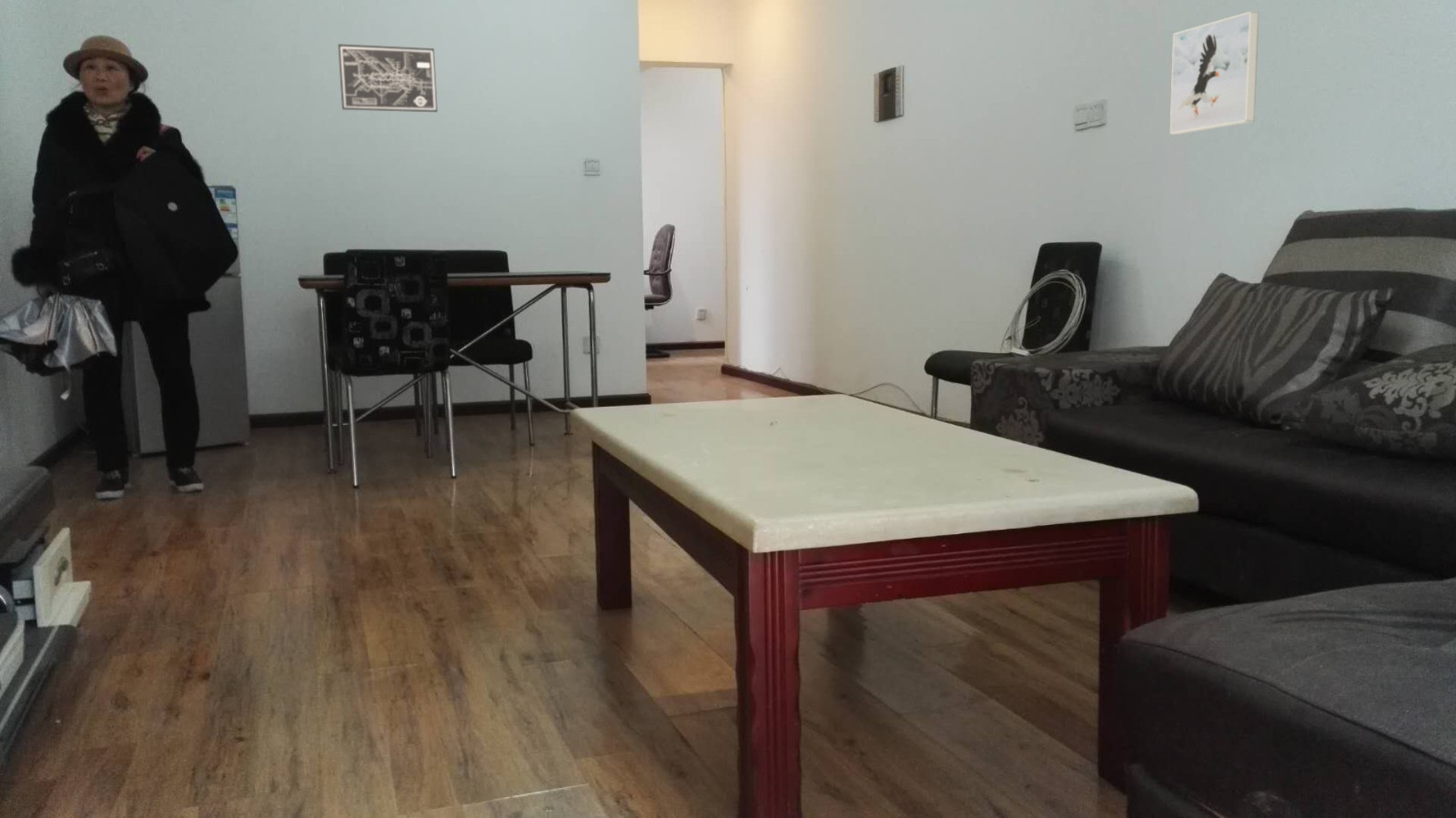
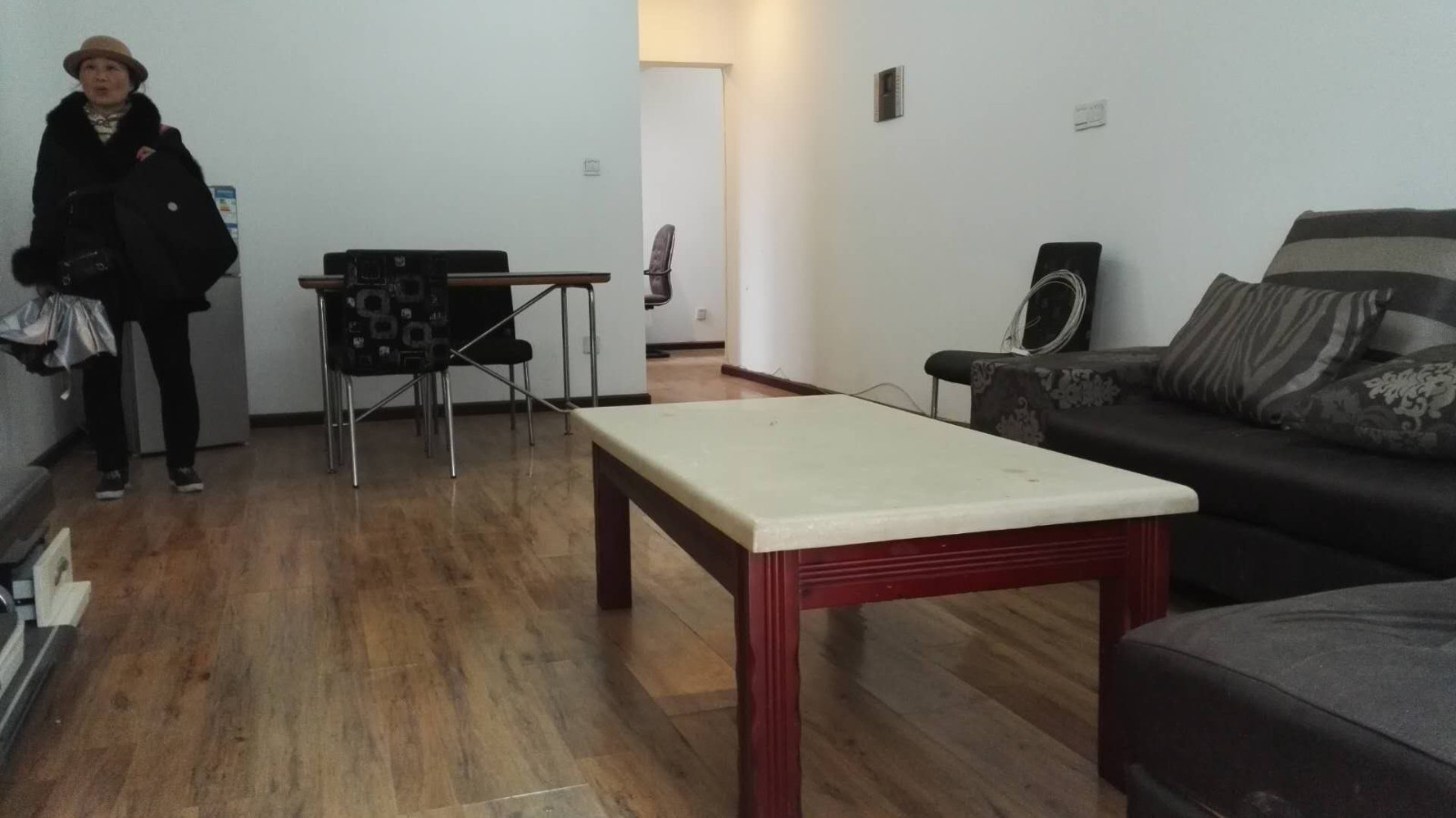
- wall art [338,43,439,113]
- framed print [1169,11,1259,136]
